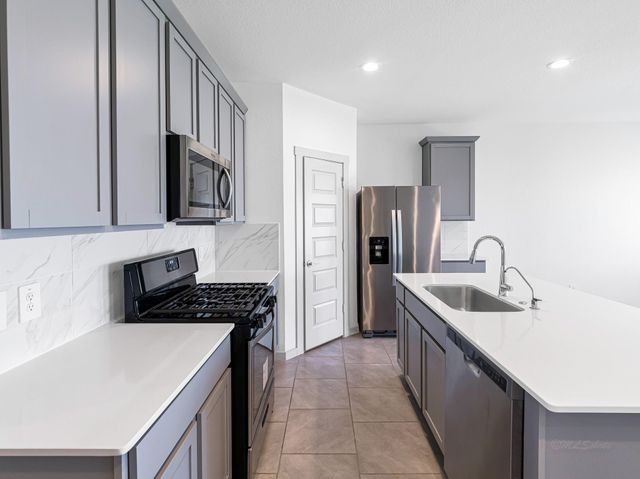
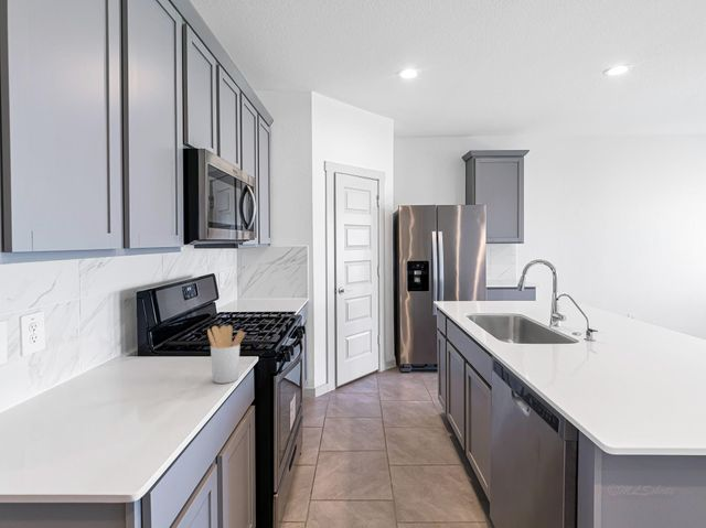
+ utensil holder [206,324,246,385]
